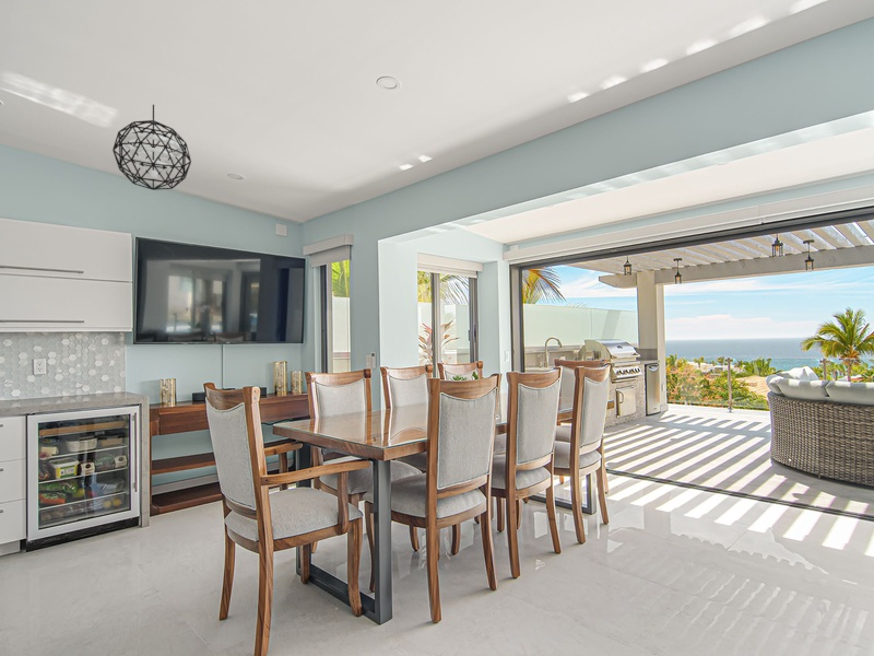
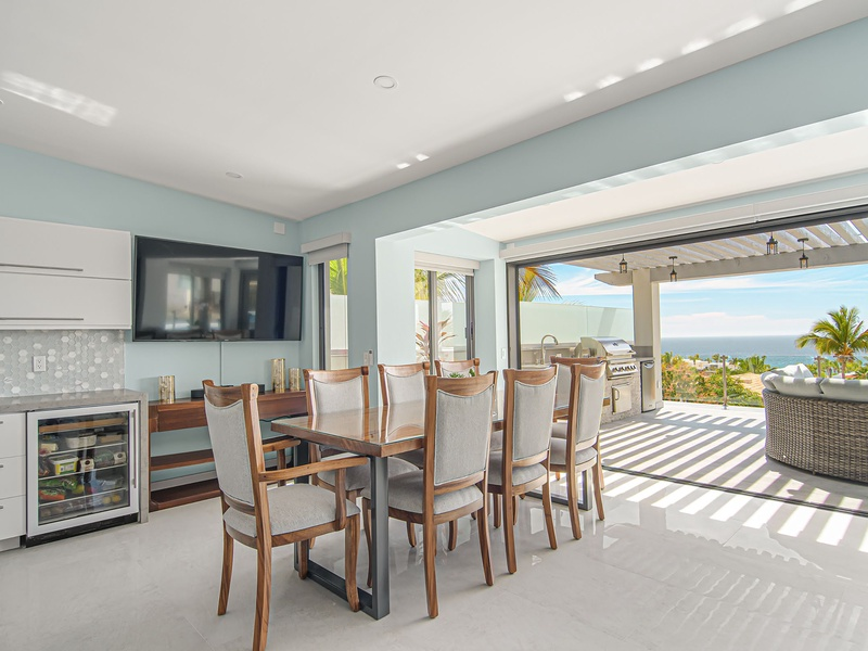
- pendant light [111,104,192,191]
